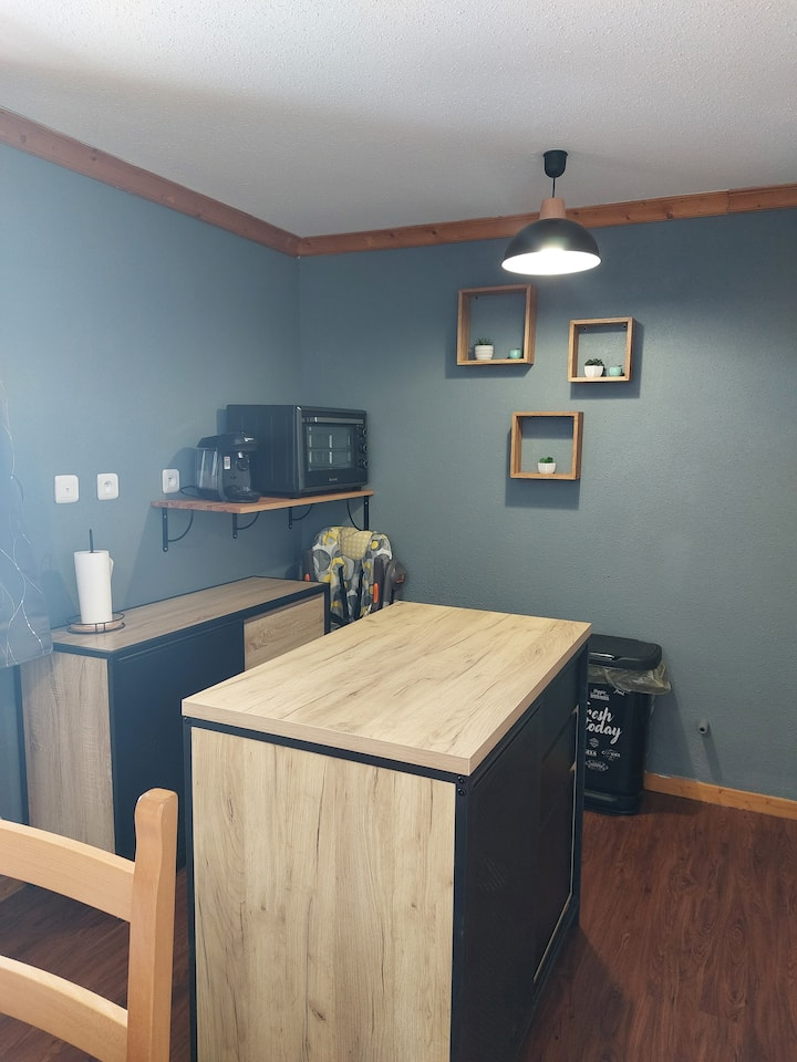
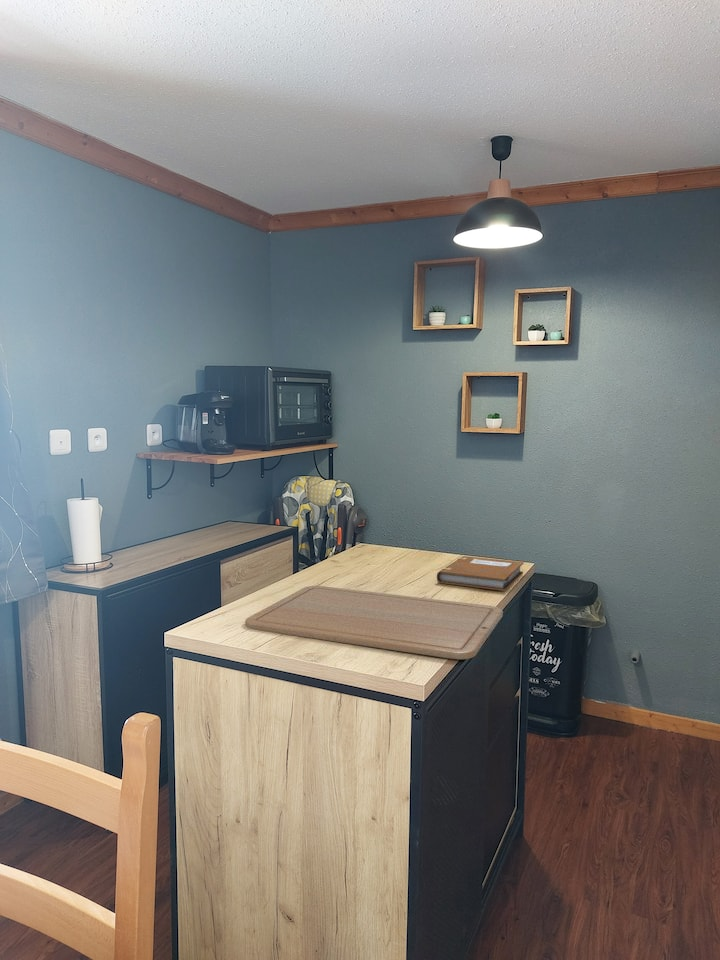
+ notebook [436,555,525,592]
+ chopping board [244,585,504,660]
